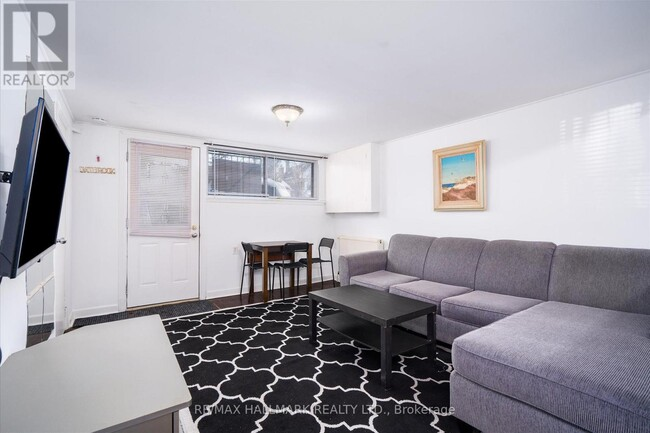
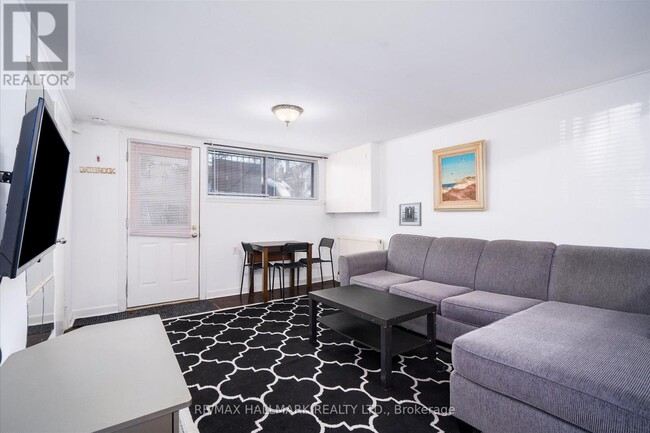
+ wall art [398,201,423,227]
